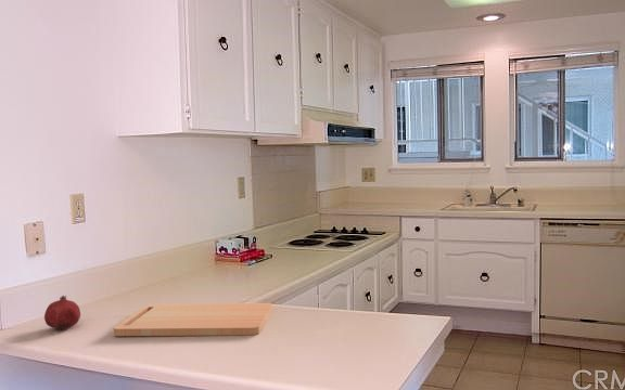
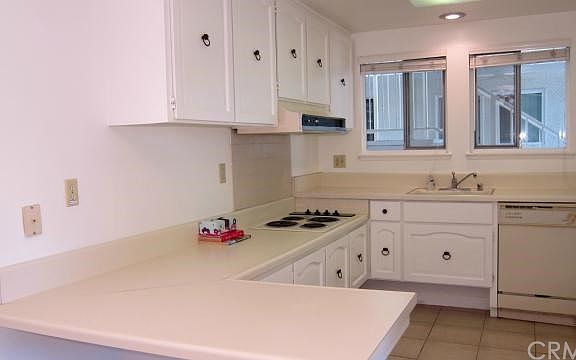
- fruit [43,295,81,330]
- cutting board [113,302,273,337]
